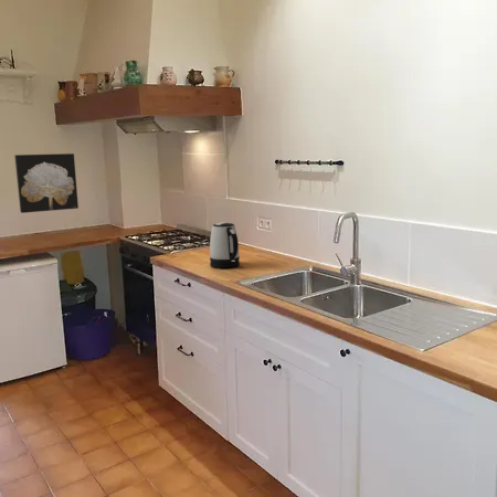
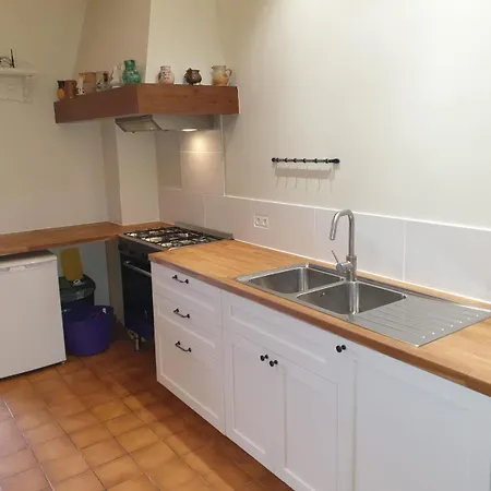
- kettle [209,221,241,269]
- wall art [13,152,80,214]
